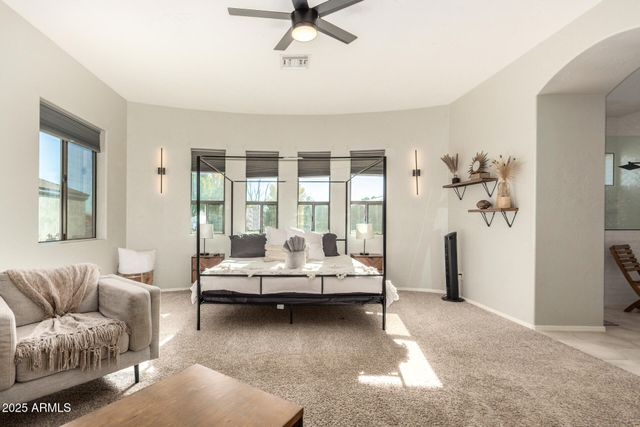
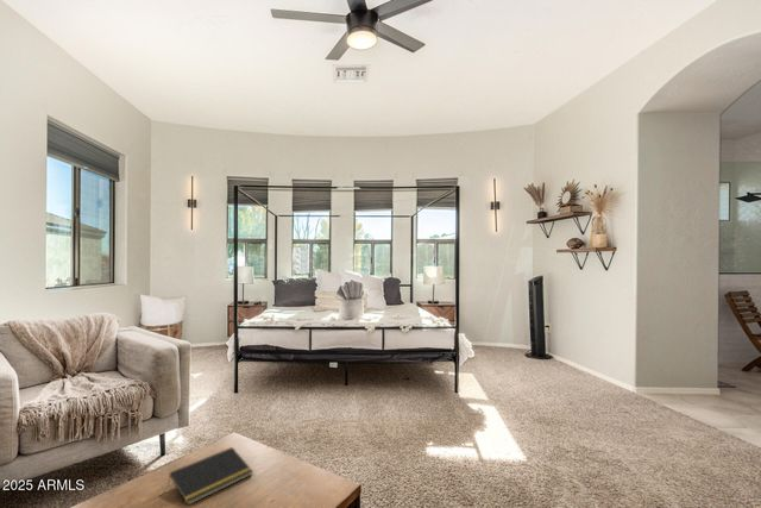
+ notepad [166,446,253,507]
